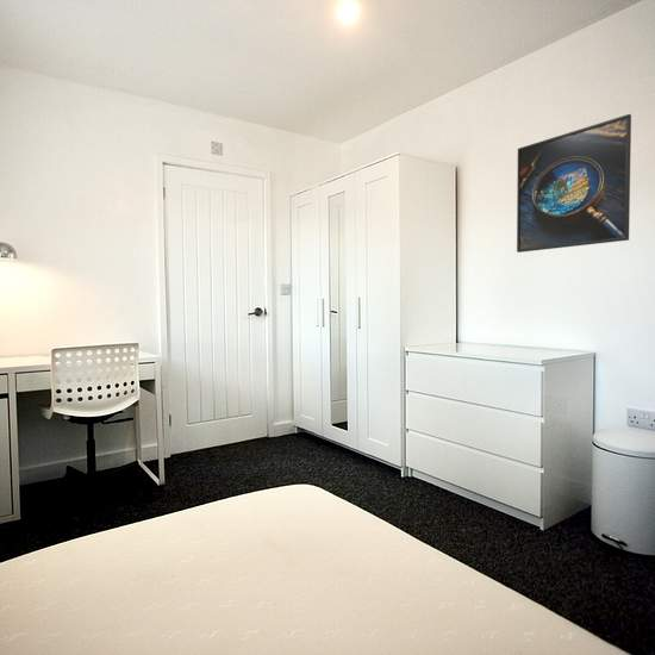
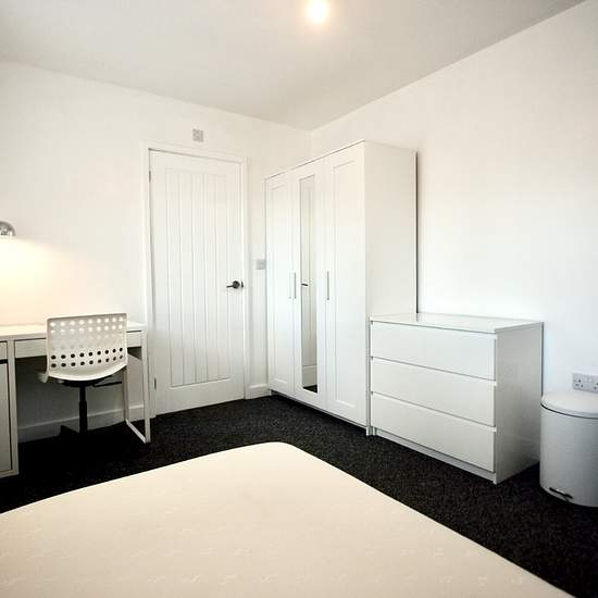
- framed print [516,113,632,254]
